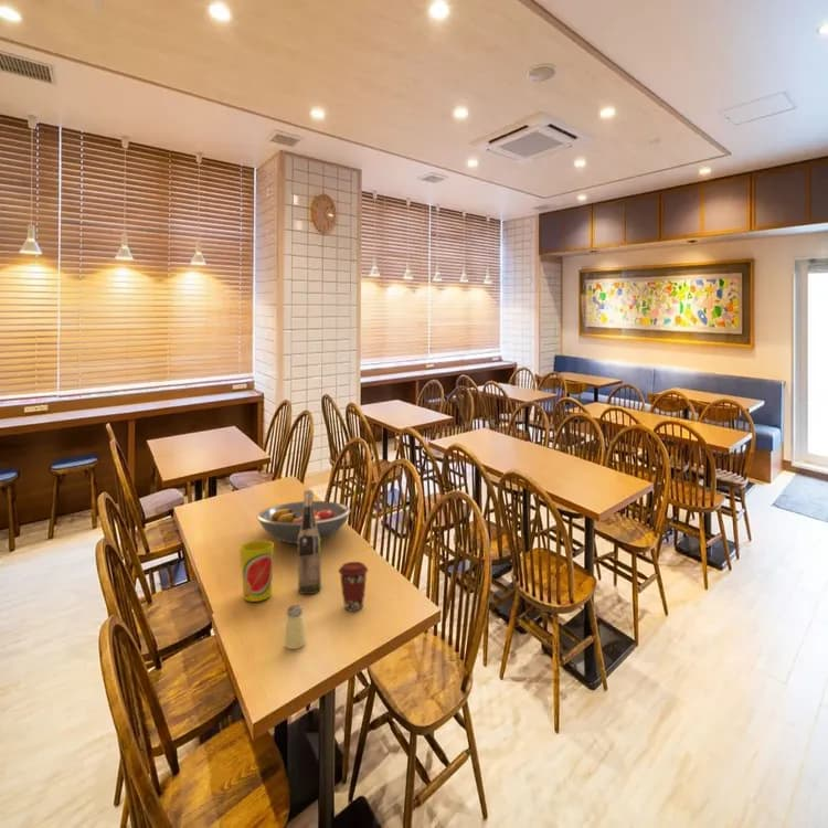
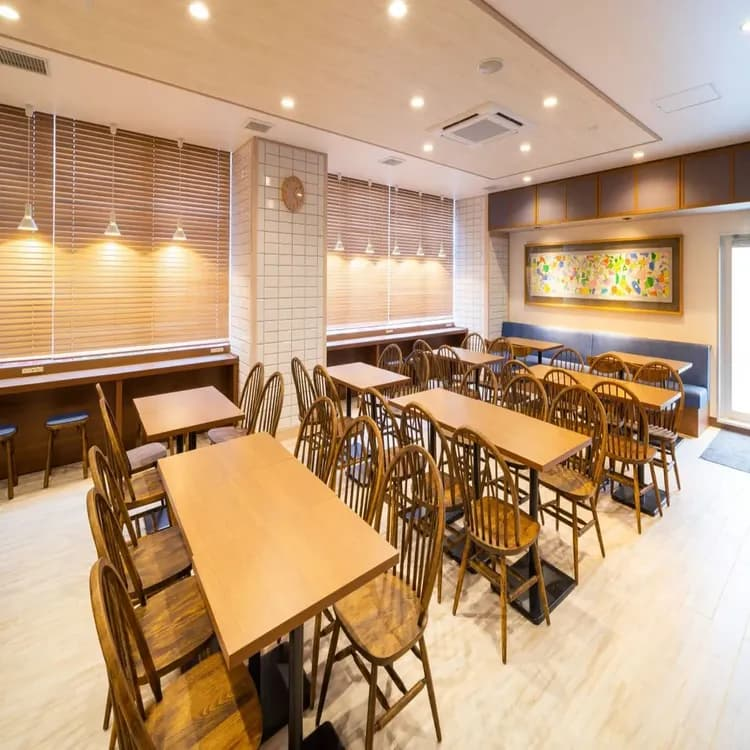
- wine bottle [297,489,322,595]
- coffee cup [338,561,369,612]
- saltshaker [284,604,307,650]
- cup [238,540,275,603]
- fruit bowl [256,500,352,544]
